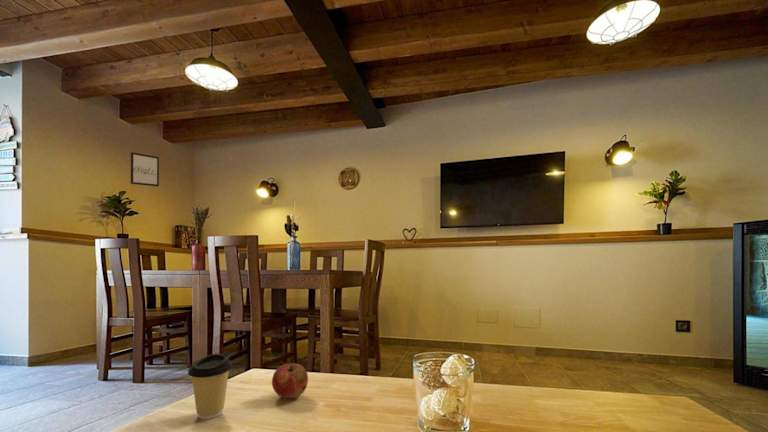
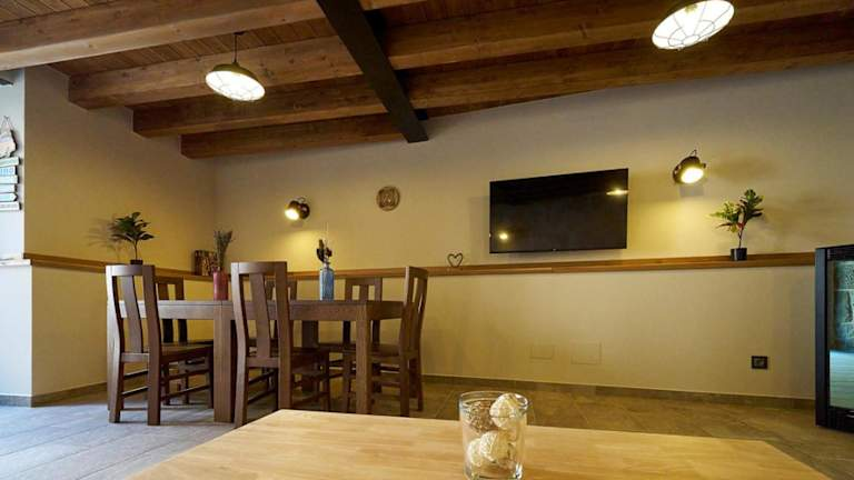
- wall art [130,151,160,187]
- fruit [271,362,309,399]
- coffee cup [187,353,233,420]
